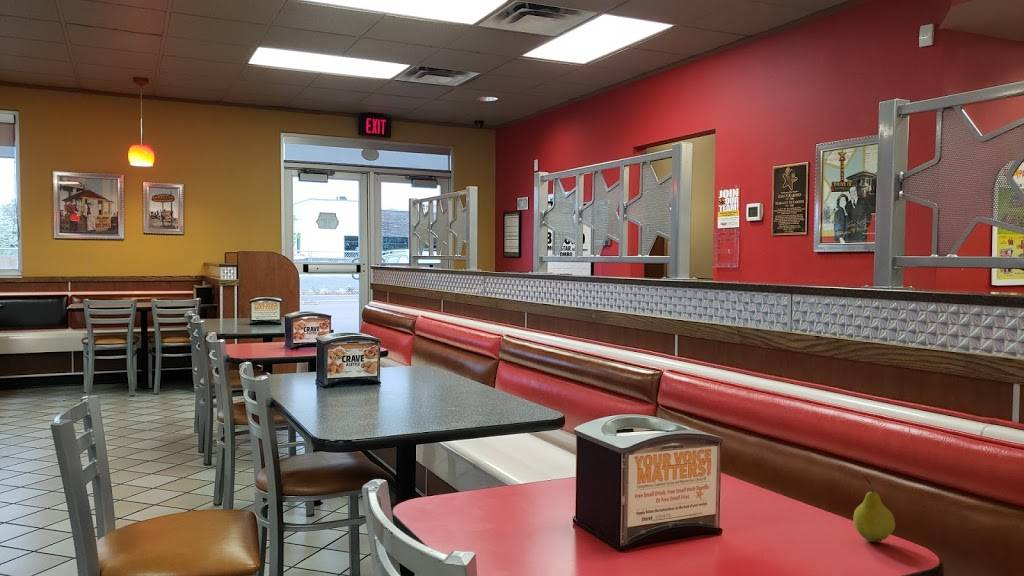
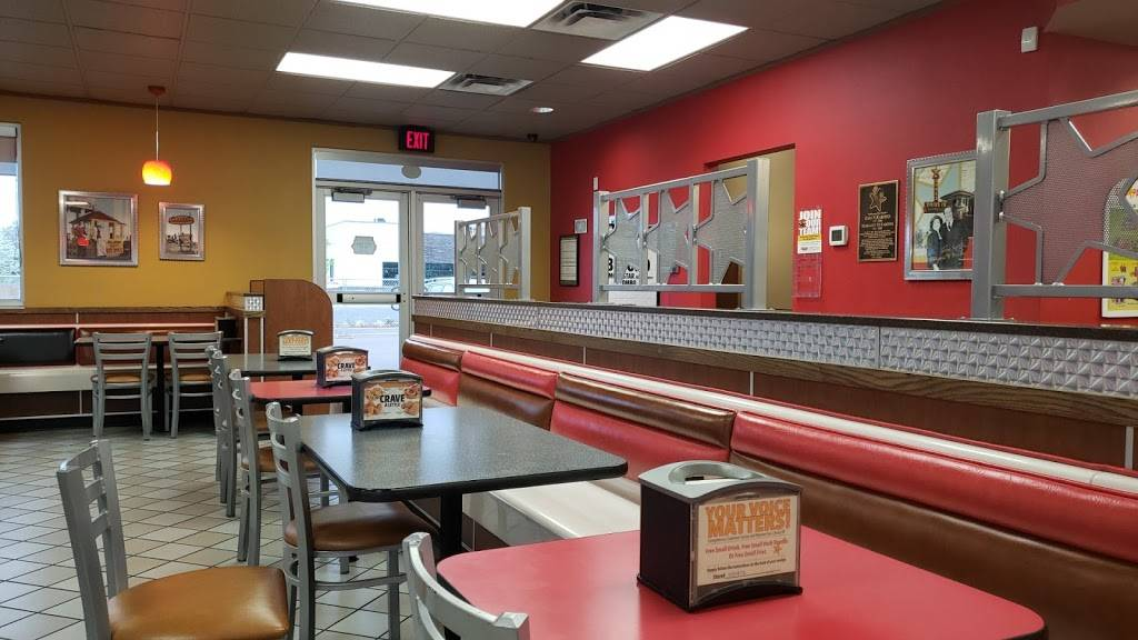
- fruit [852,474,896,543]
